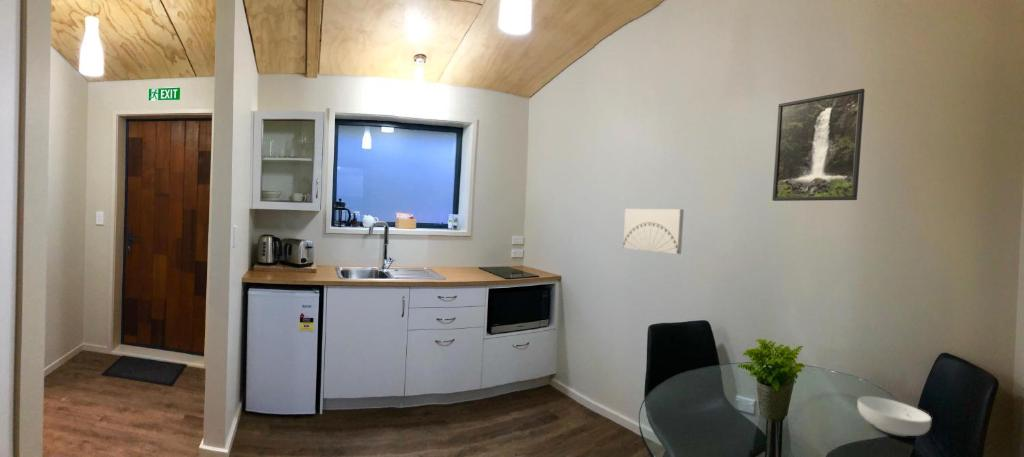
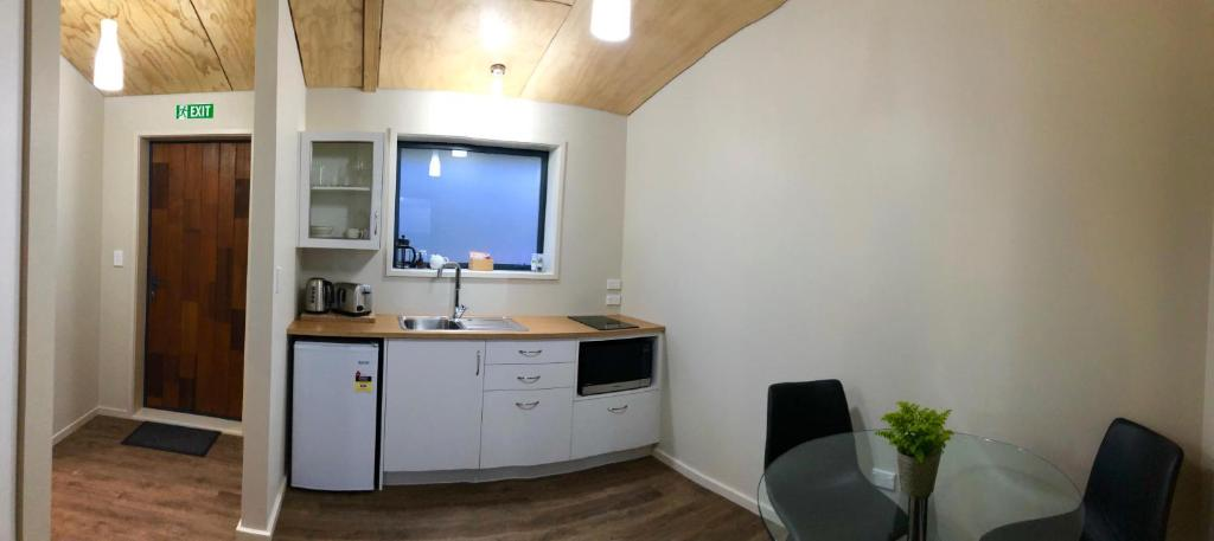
- cereal bowl [856,395,933,437]
- wall art [622,208,685,255]
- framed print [771,88,866,202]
